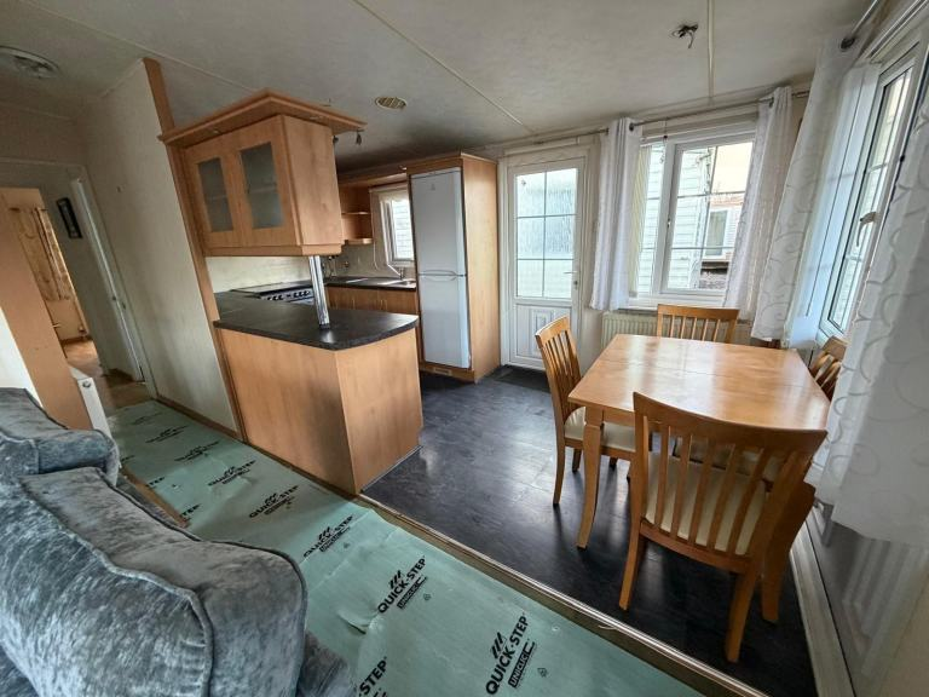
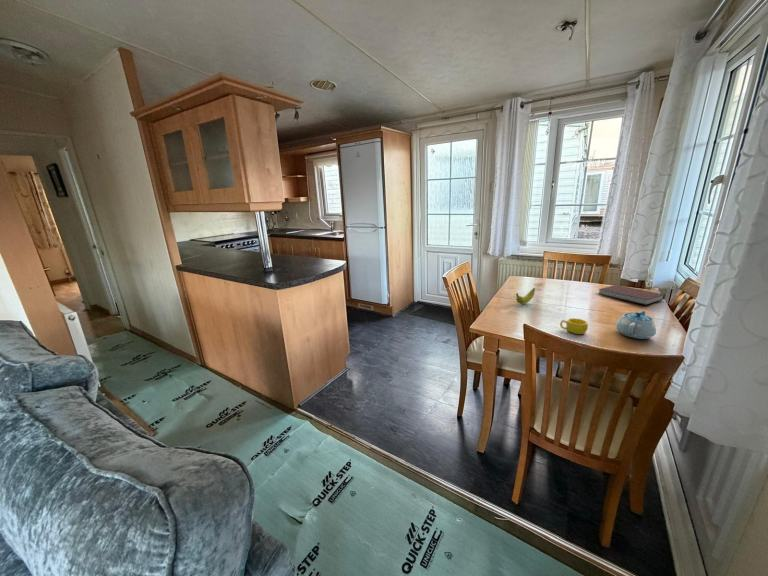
+ banana [515,287,536,305]
+ cup [559,317,589,335]
+ notebook [597,284,666,306]
+ chinaware [615,310,657,340]
